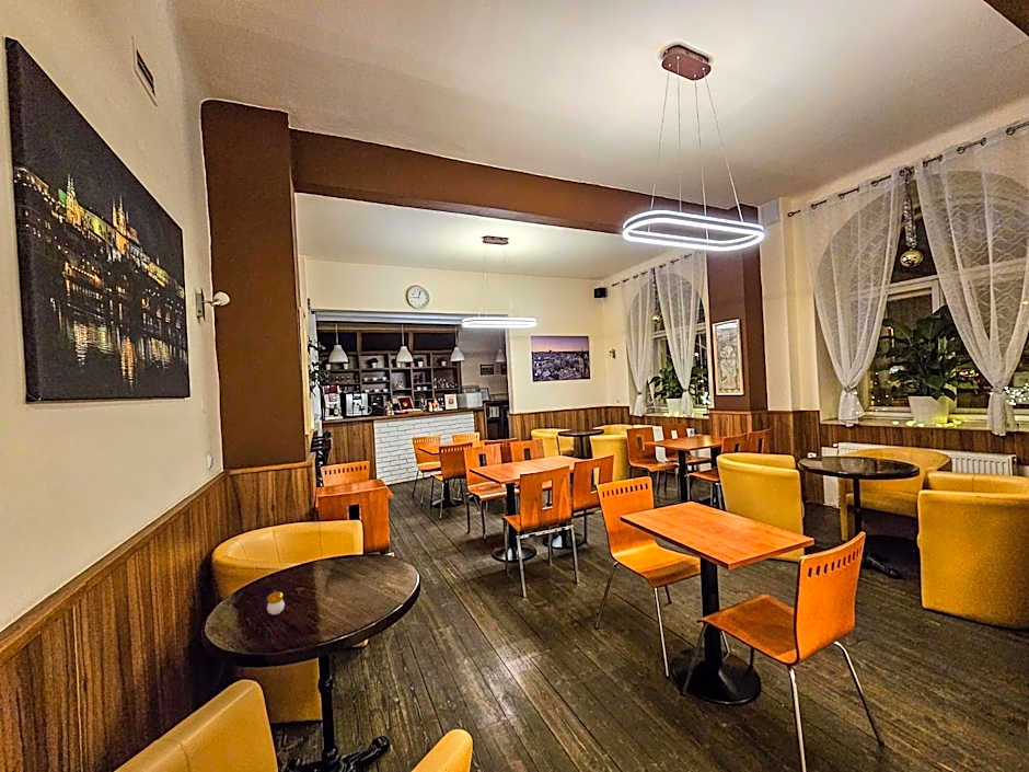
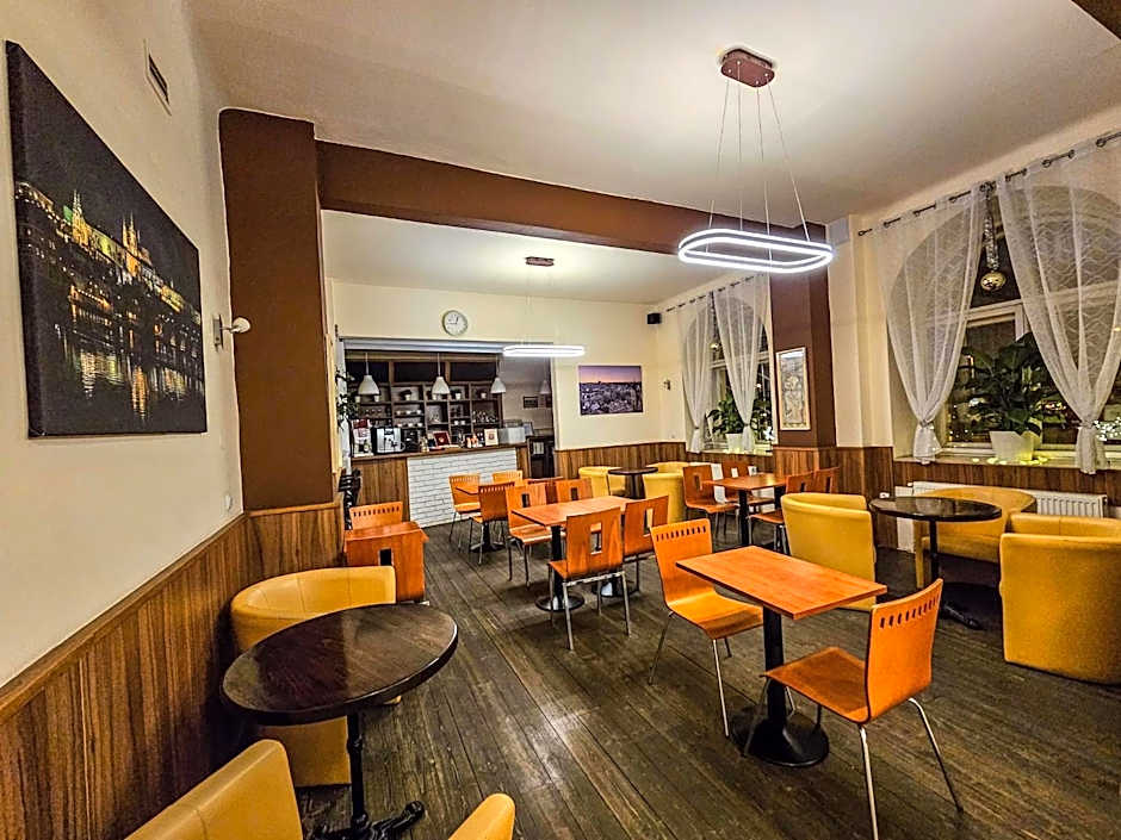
- candle [266,589,286,617]
